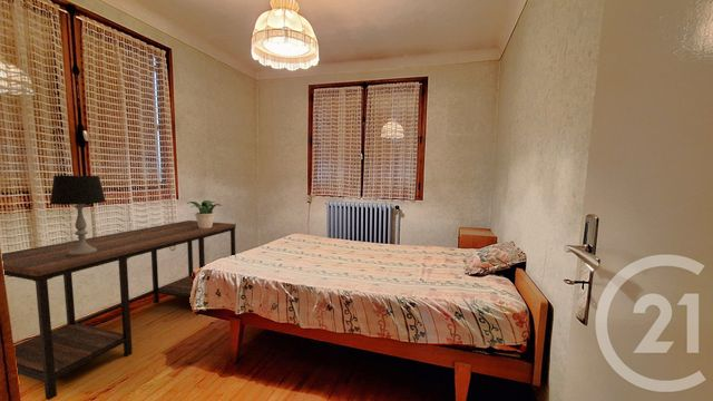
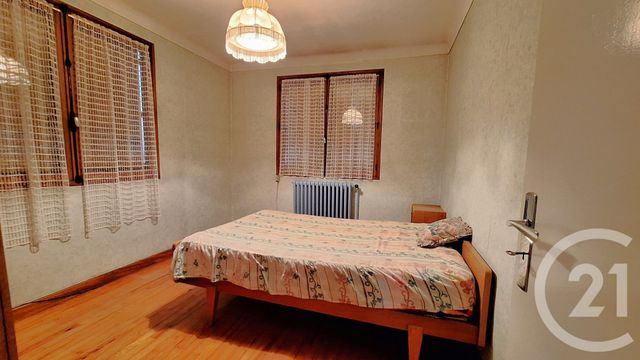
- table lamp [49,175,107,256]
- potted plant [186,199,223,228]
- desk [1,219,237,401]
